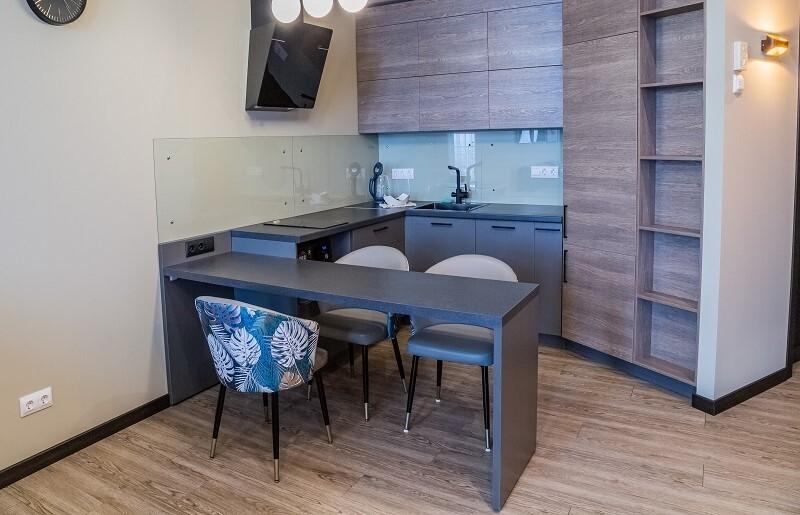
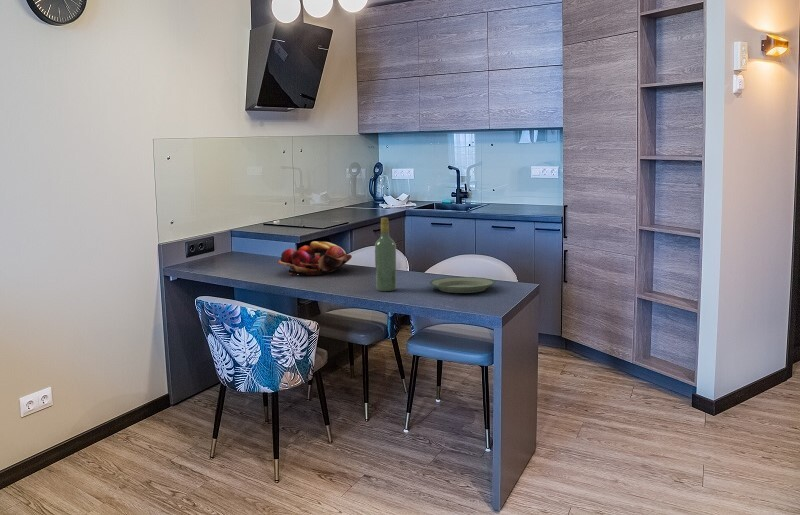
+ fruit basket [278,240,353,276]
+ wine bottle [374,217,397,292]
+ plate [429,276,496,294]
